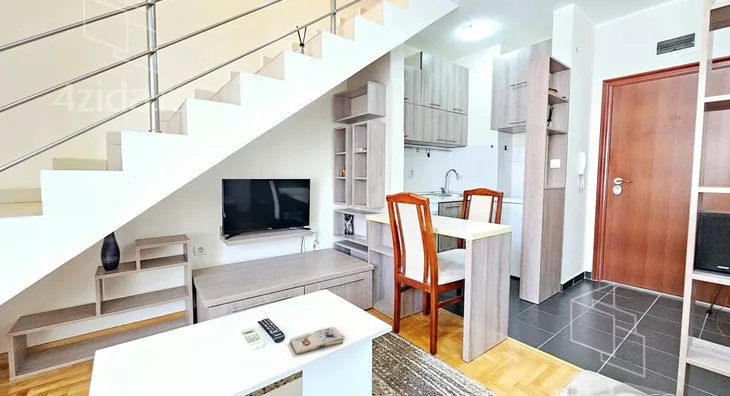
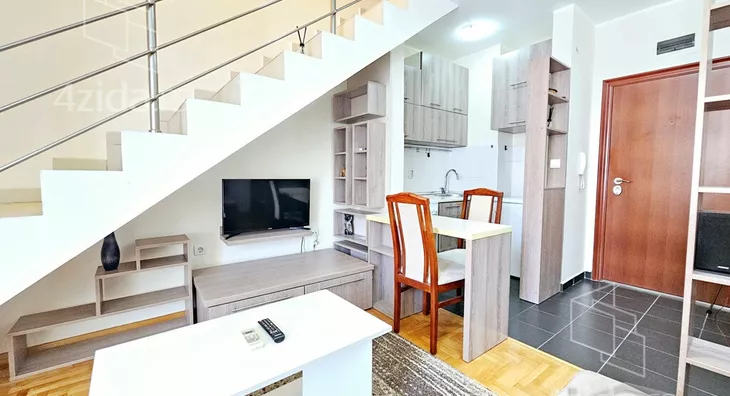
- paperback book [289,326,346,355]
